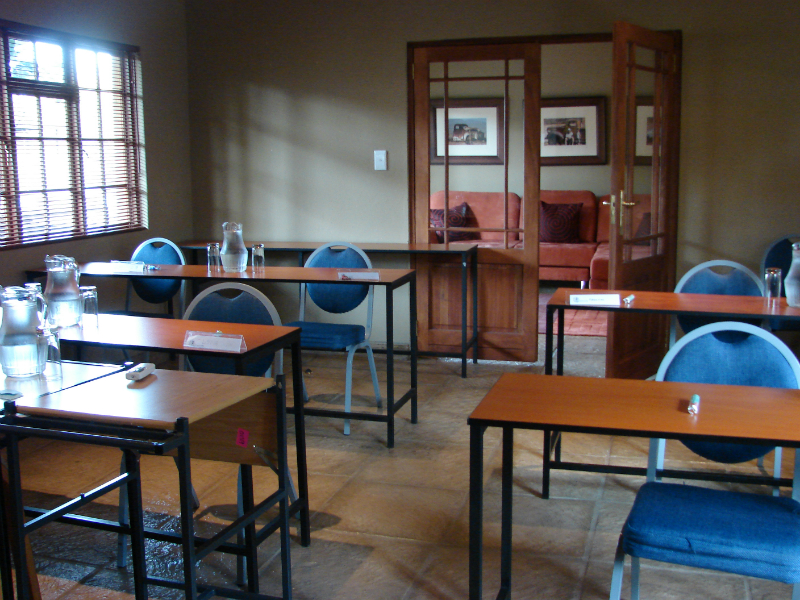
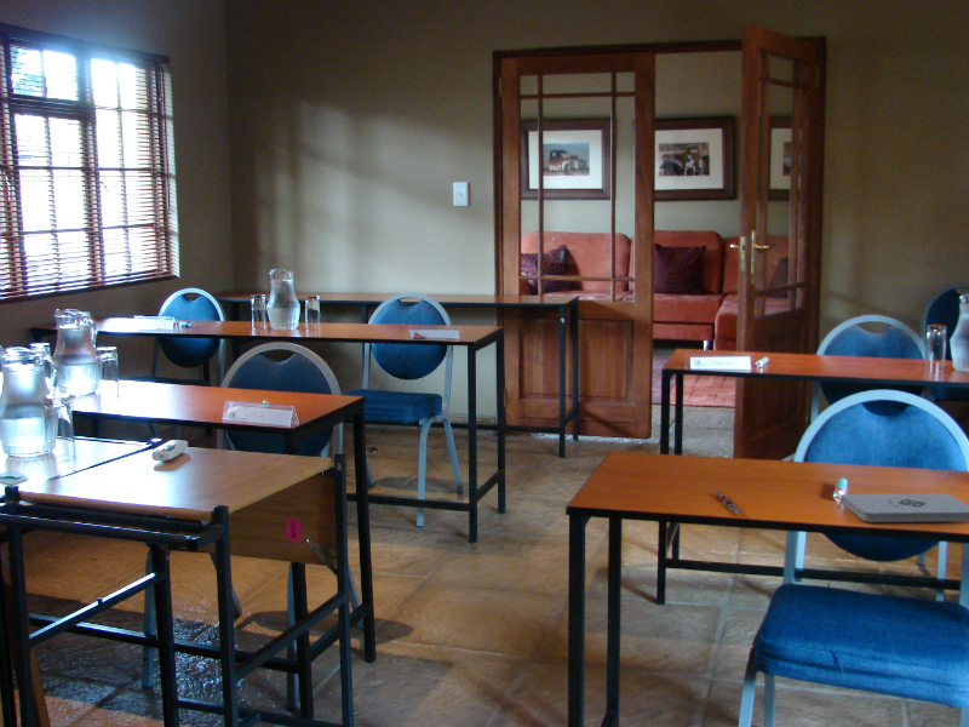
+ notepad [839,492,969,523]
+ pen [712,488,744,515]
